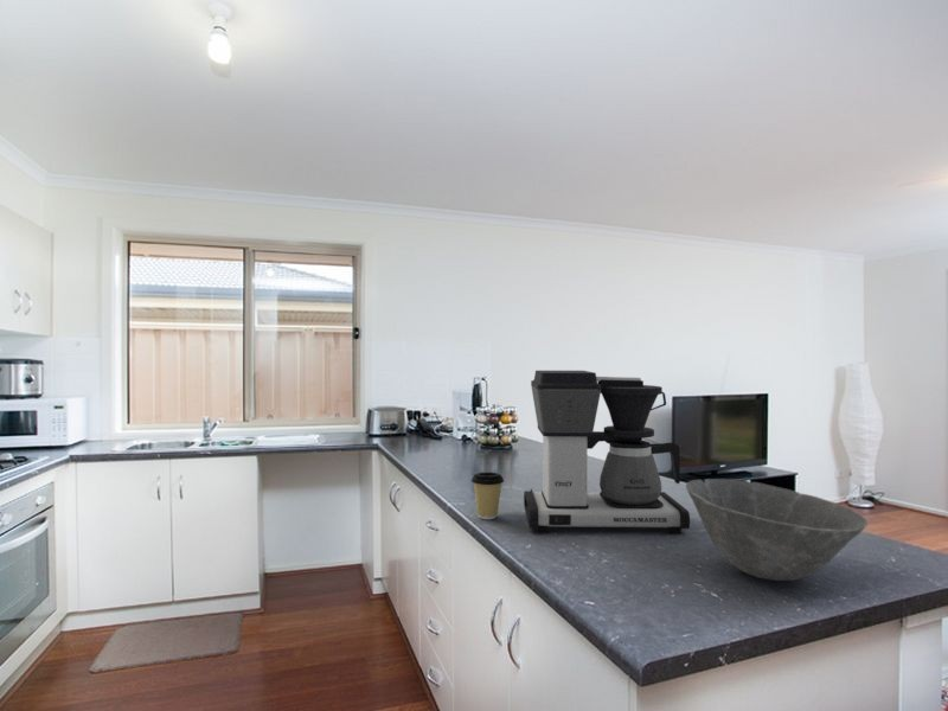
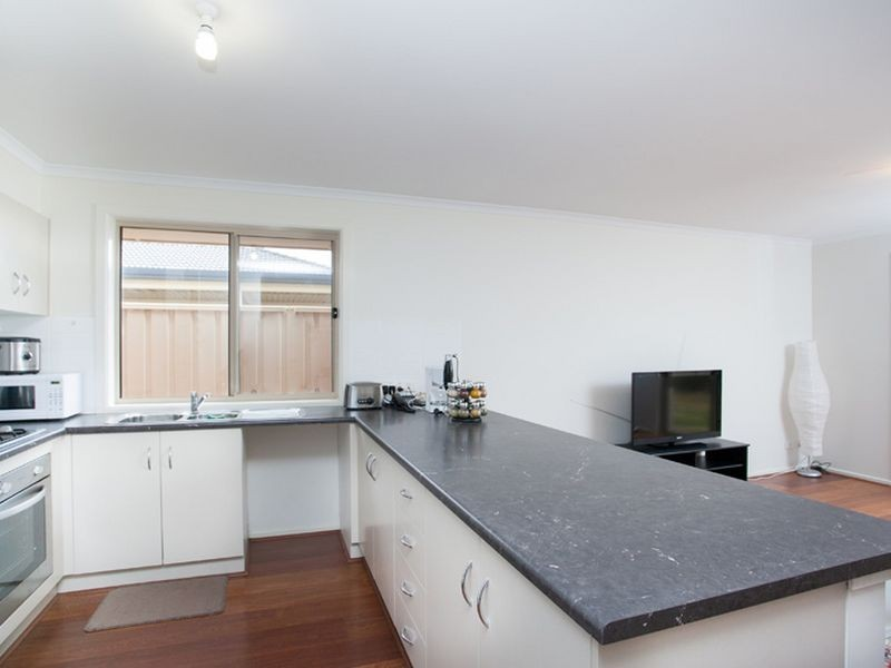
- coffee maker [523,370,691,534]
- coffee cup [470,470,505,520]
- bowl [685,478,870,582]
